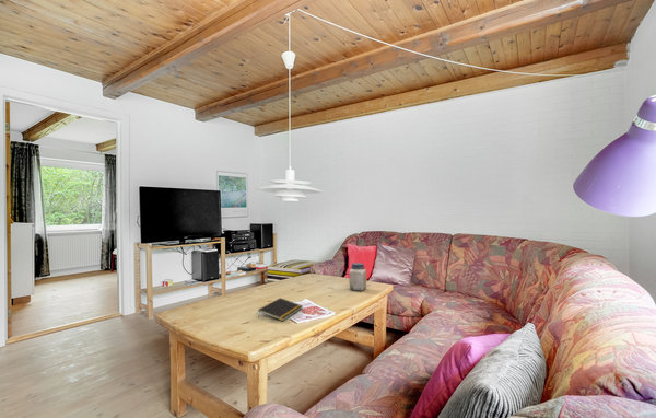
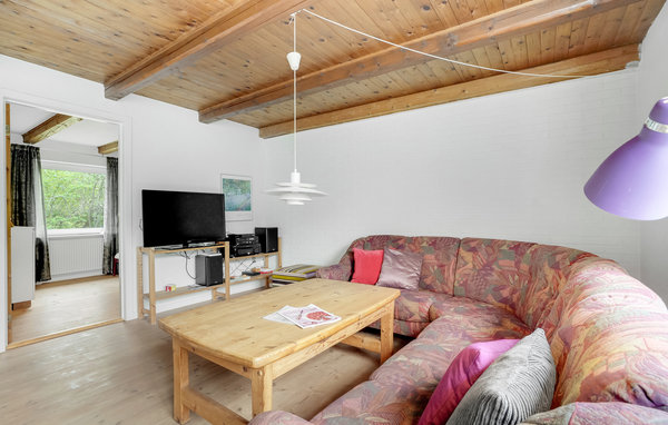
- notepad [257,297,304,322]
- jar [348,262,367,292]
